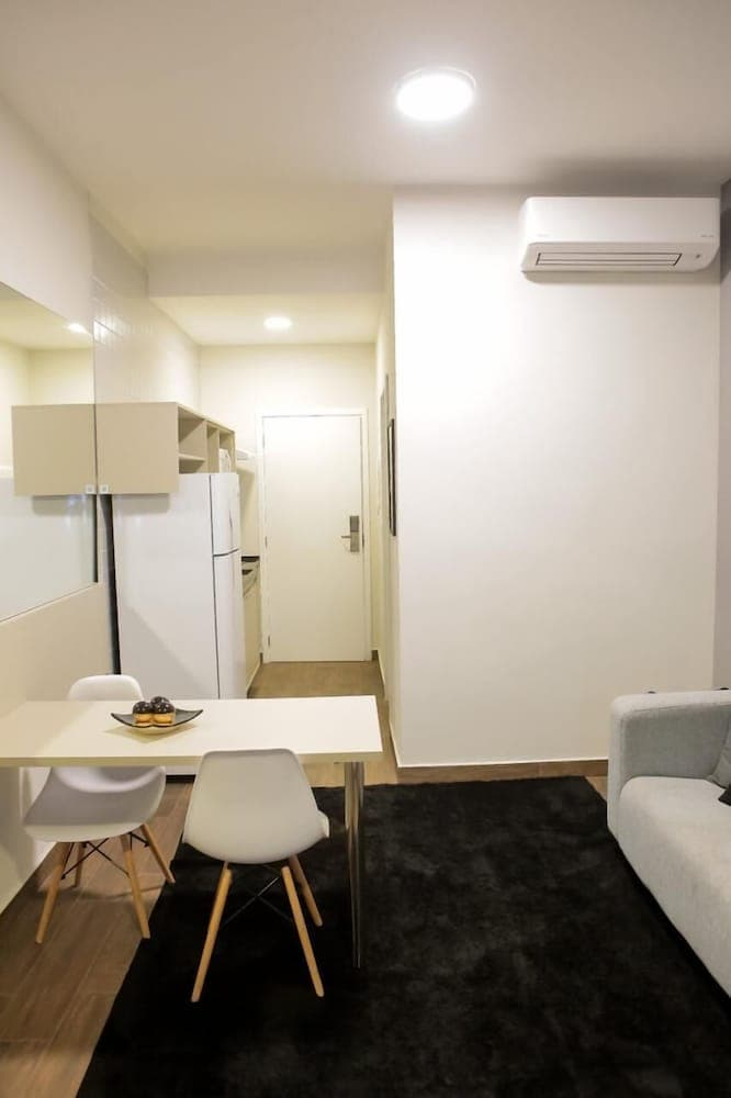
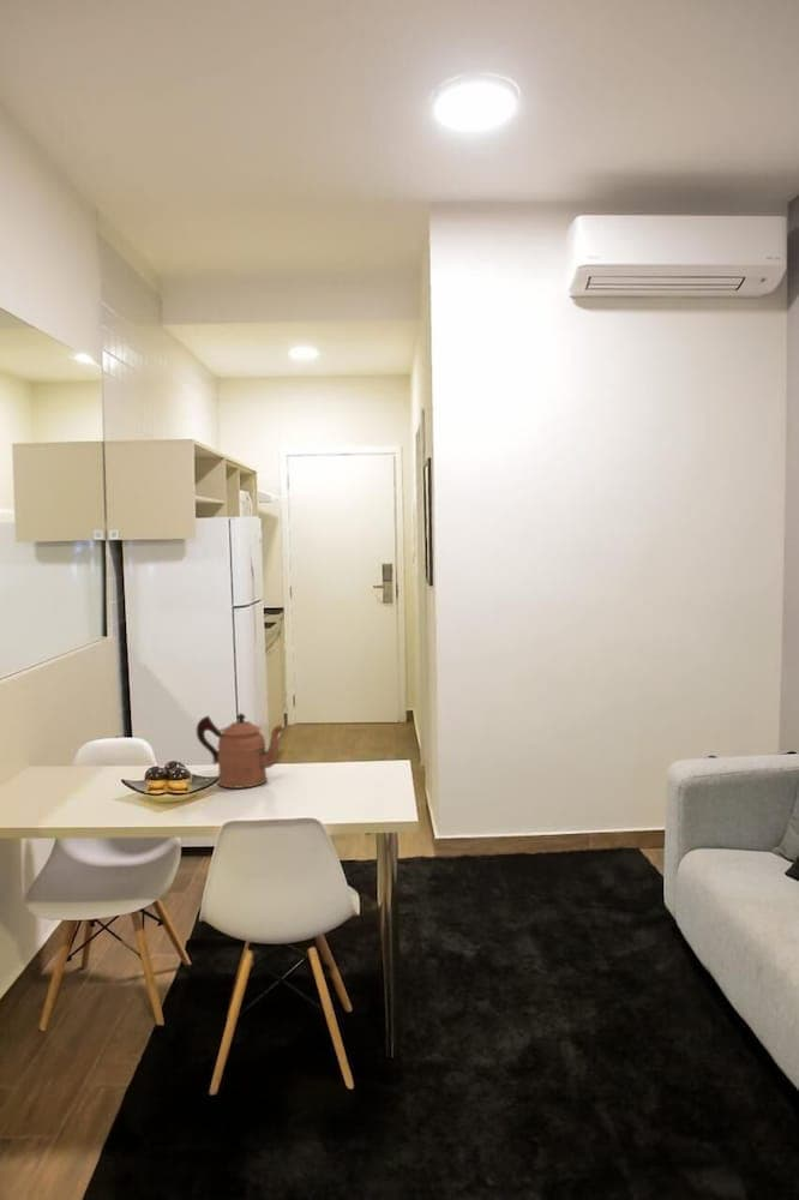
+ coffeepot [196,712,286,790]
